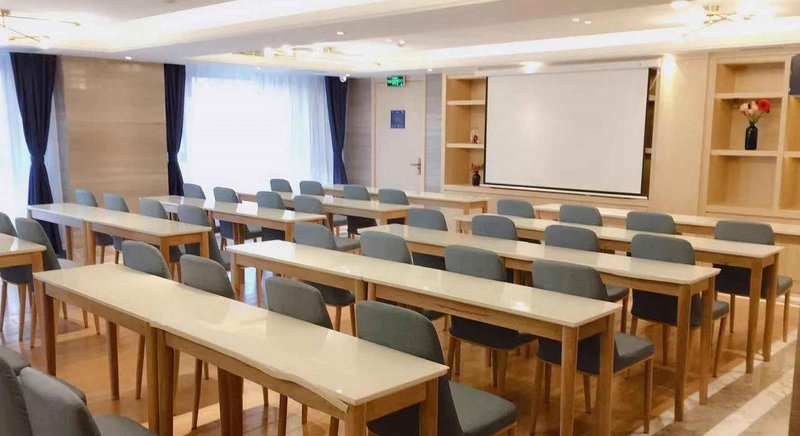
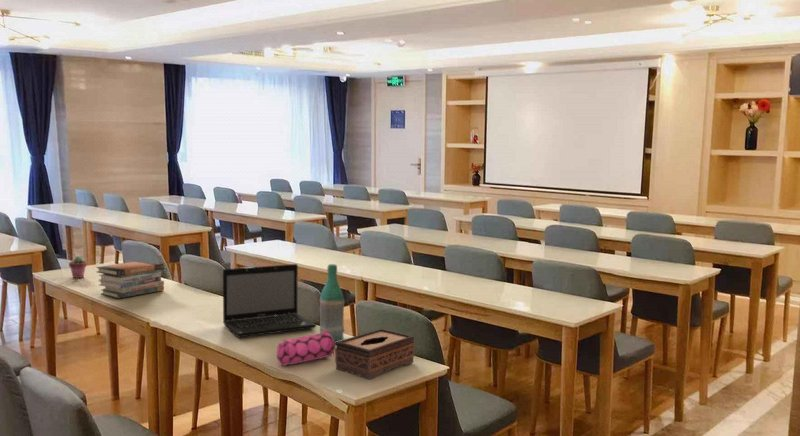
+ tissue box [334,328,416,380]
+ pencil case [276,330,336,367]
+ potted succulent [68,255,88,279]
+ laptop [222,263,318,339]
+ book stack [95,259,165,300]
+ bottle [319,263,346,345]
